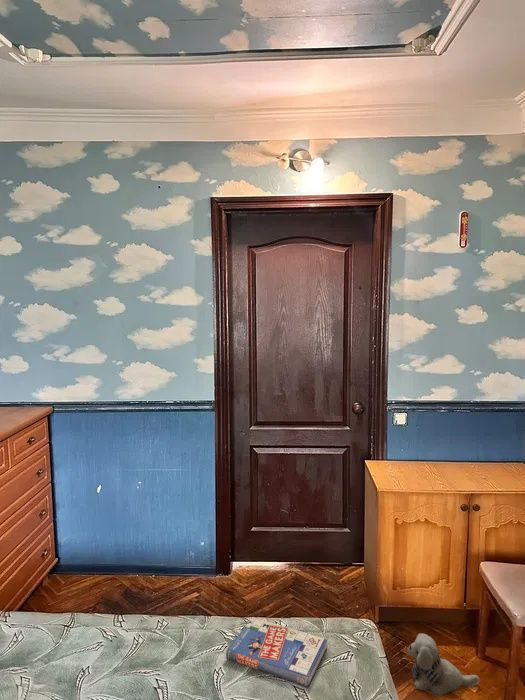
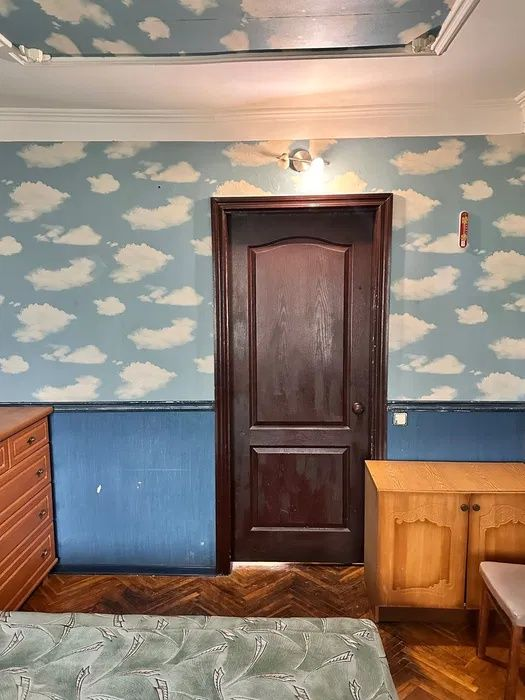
- book [225,616,328,688]
- plush toy [407,632,480,697]
